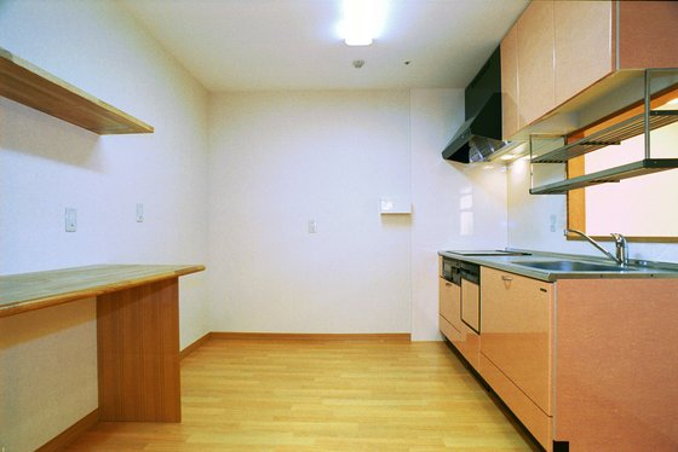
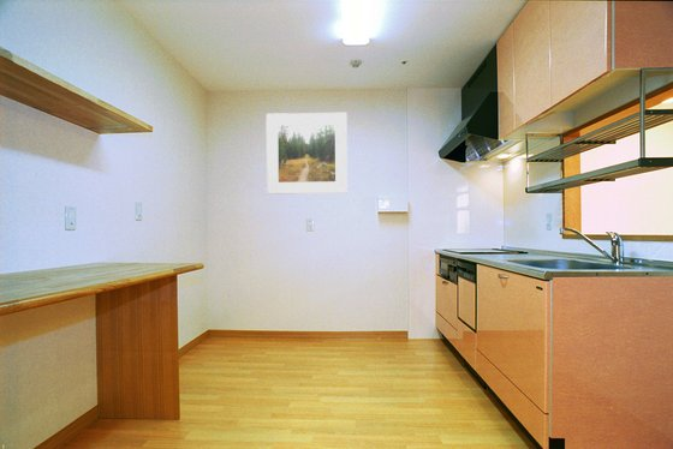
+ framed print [264,112,349,196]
